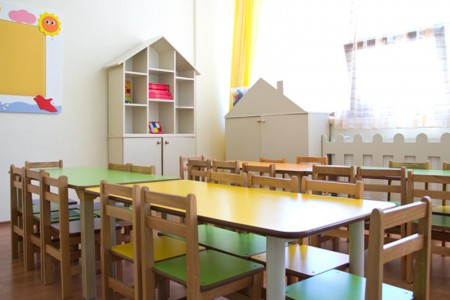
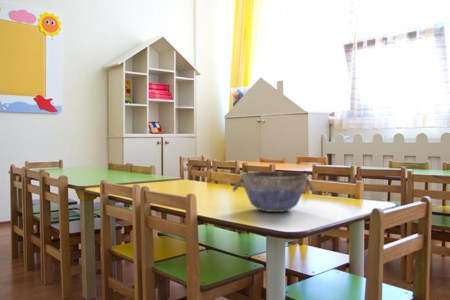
+ bowl [232,171,316,213]
